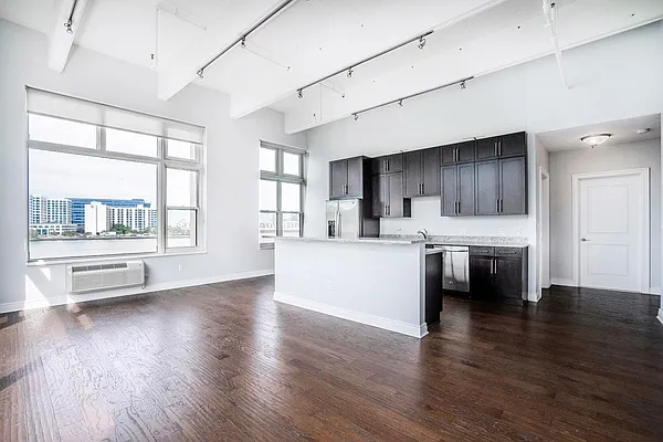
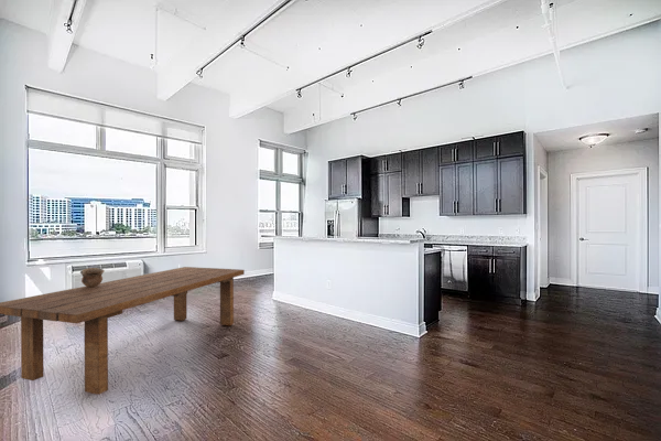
+ ceramic pot [79,267,106,287]
+ dining table [0,266,246,396]
